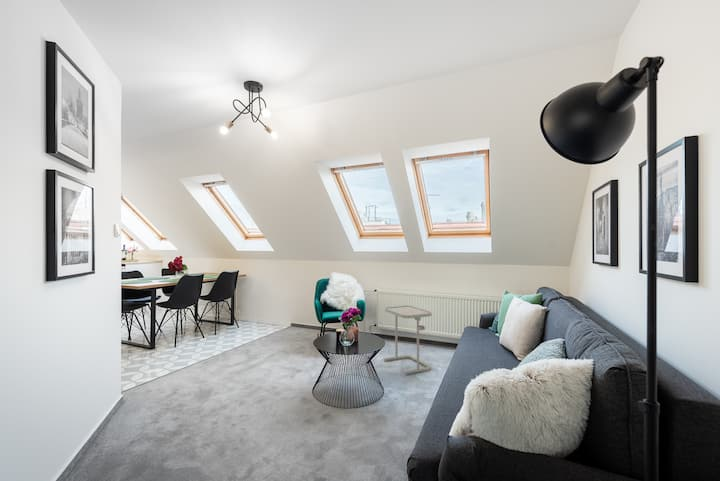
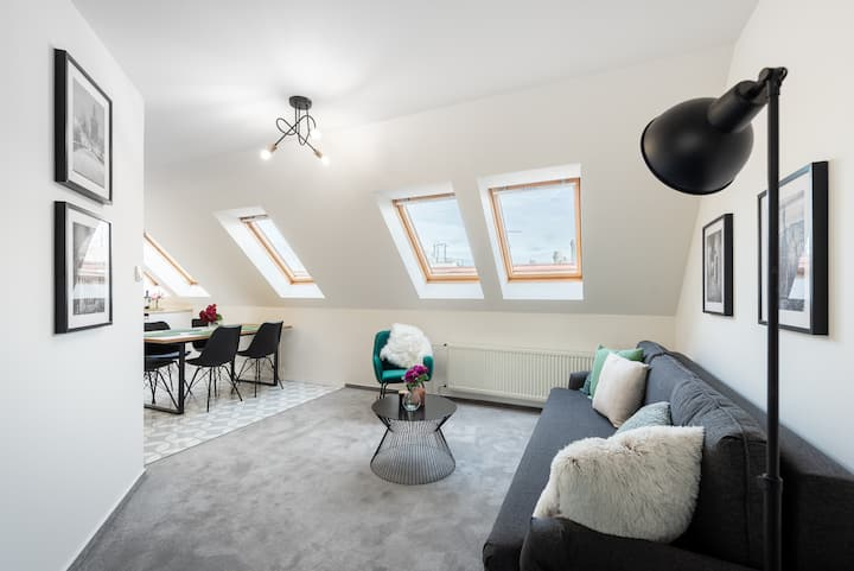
- side table [383,305,433,376]
